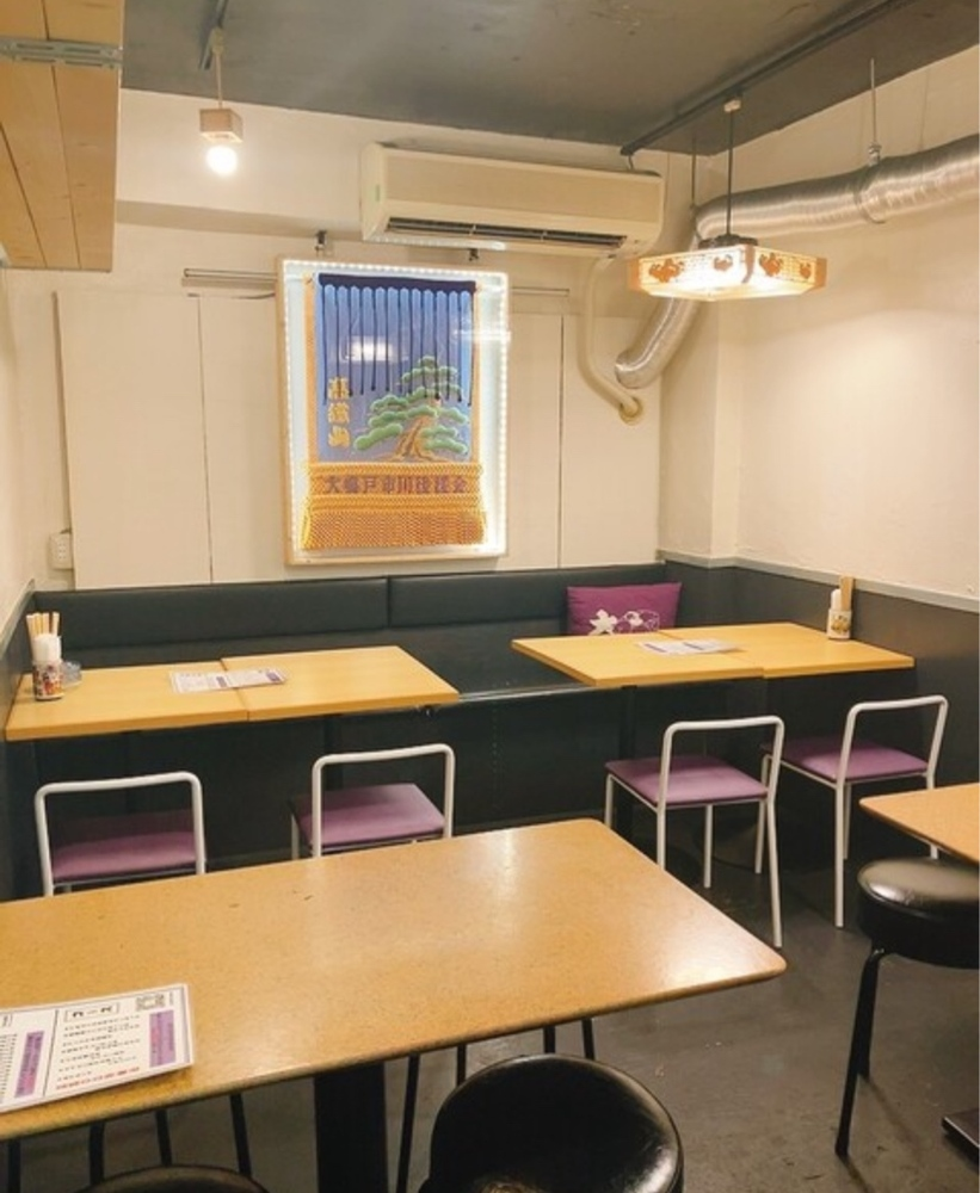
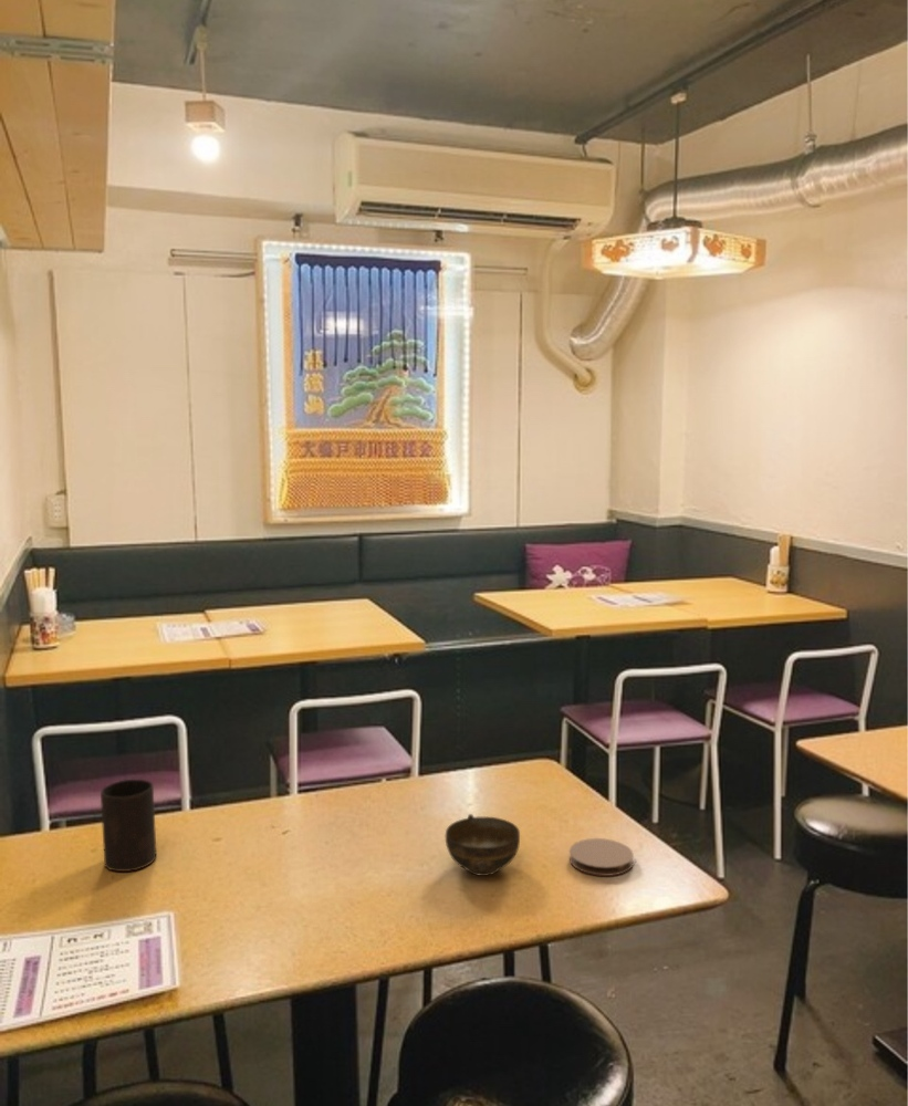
+ cup [445,813,521,877]
+ cup [100,779,157,873]
+ coaster [568,837,635,877]
